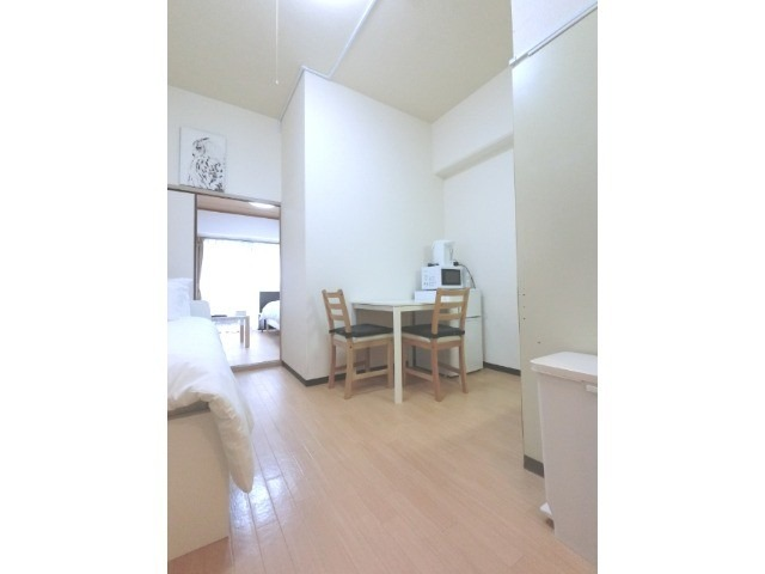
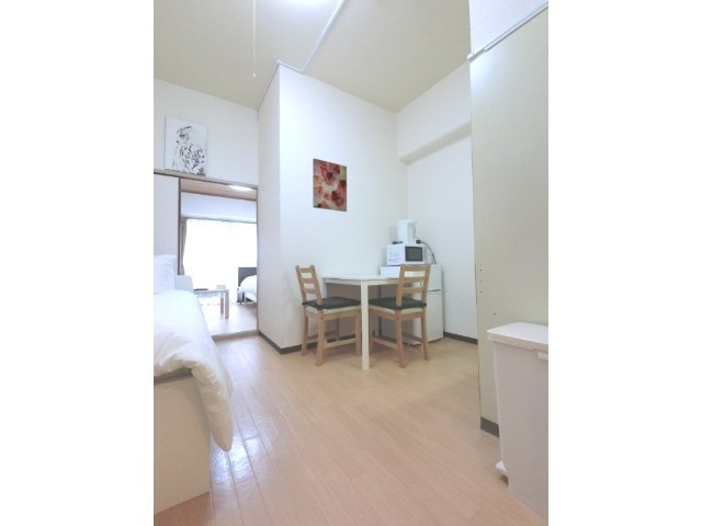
+ wall art [312,157,348,213]
